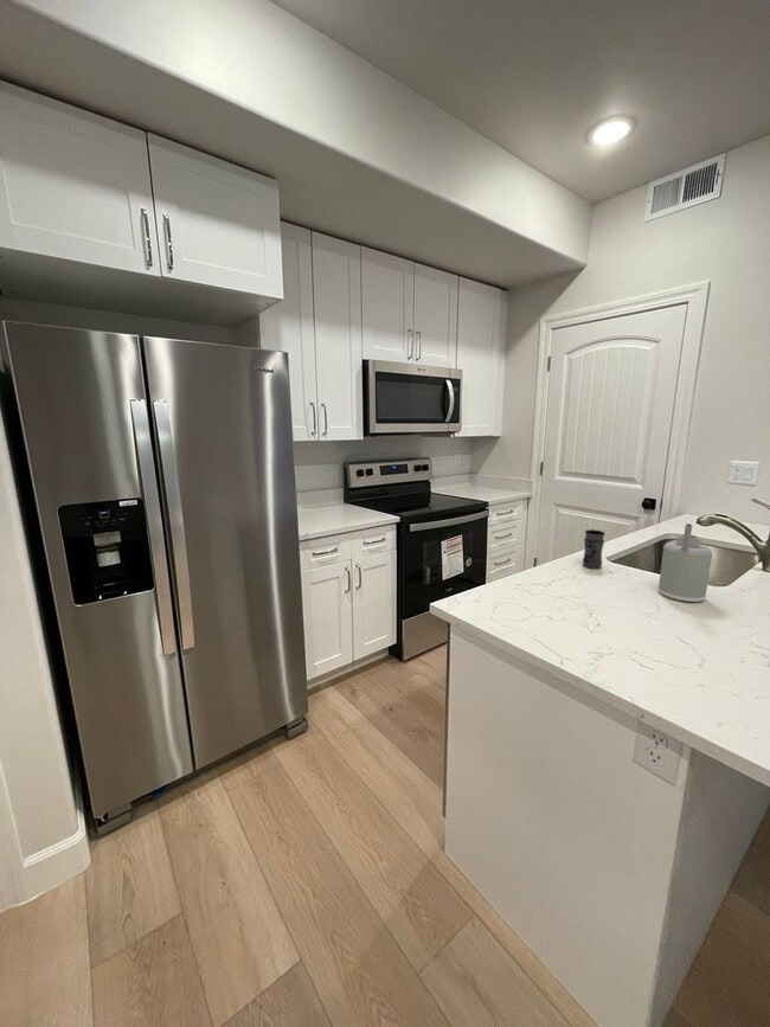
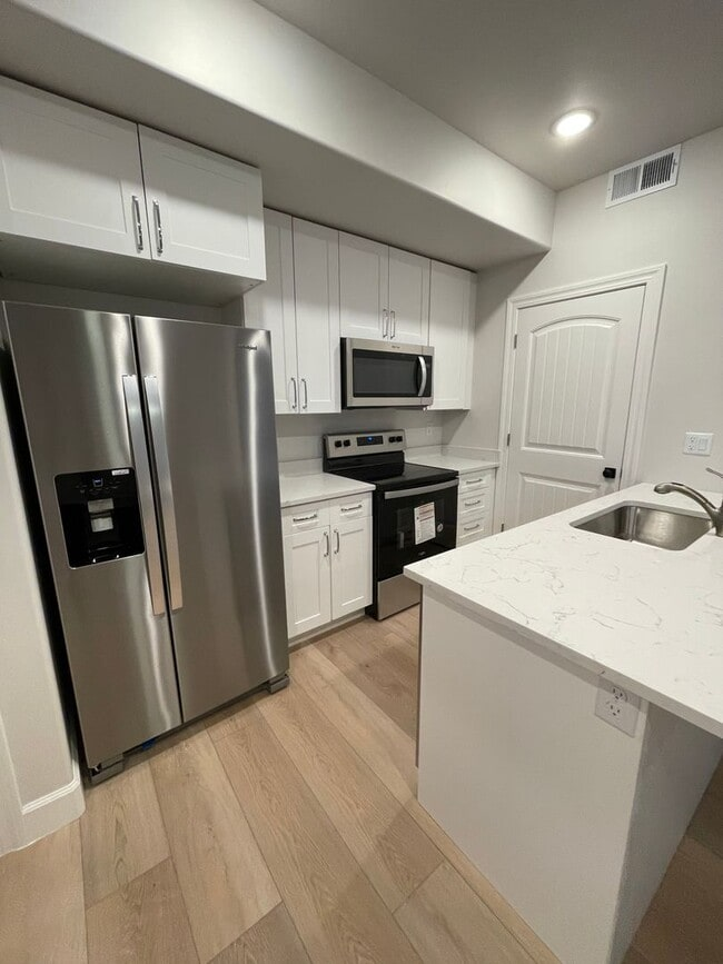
- jar [582,528,607,570]
- soap dispenser [657,522,713,603]
